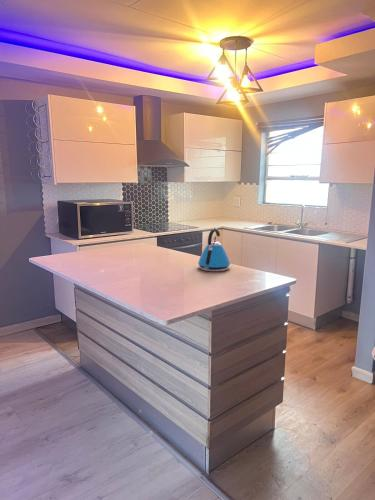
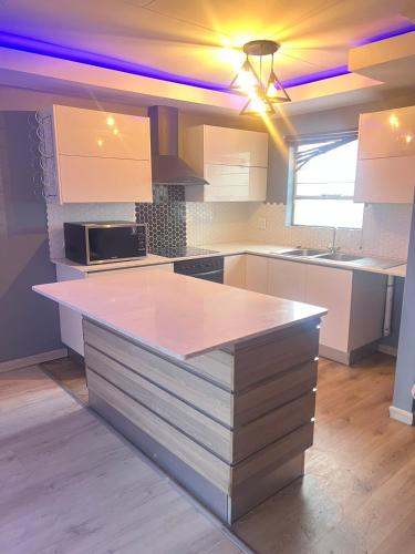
- kettle [197,227,231,272]
